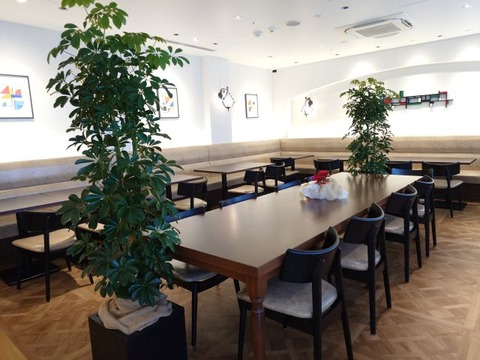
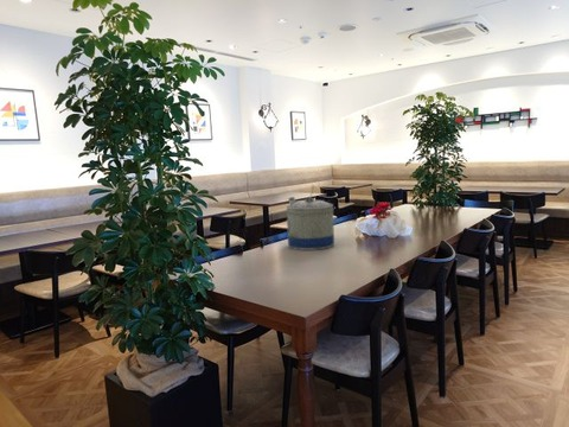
+ water jug [286,185,335,251]
